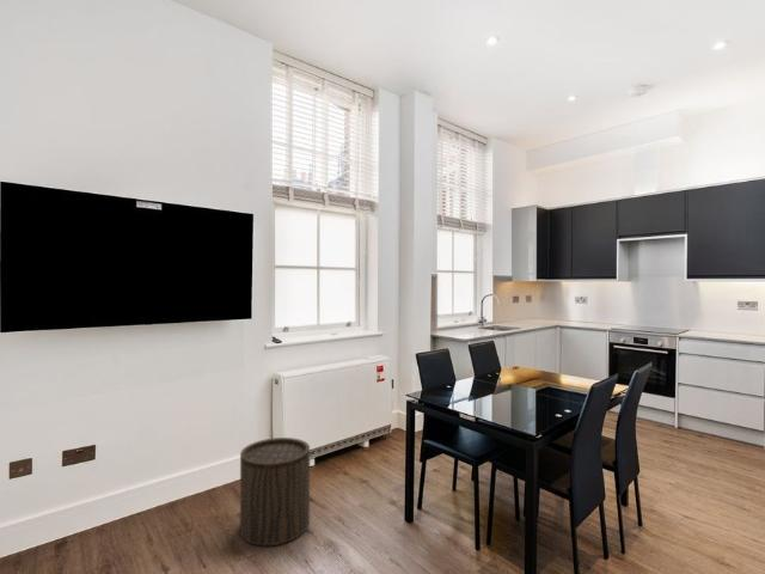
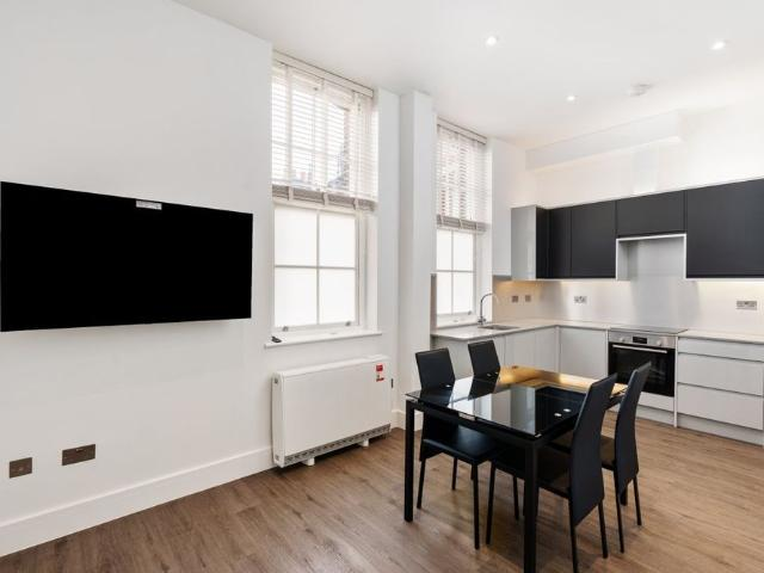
- stool [239,436,311,546]
